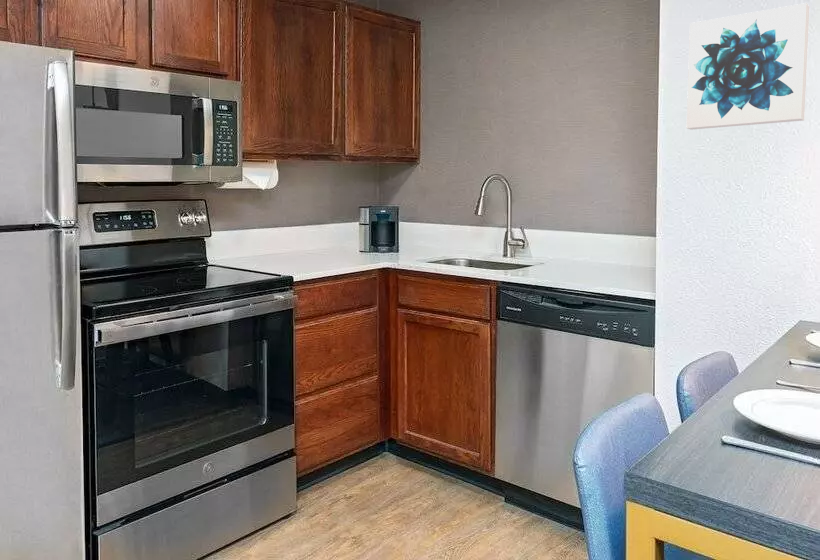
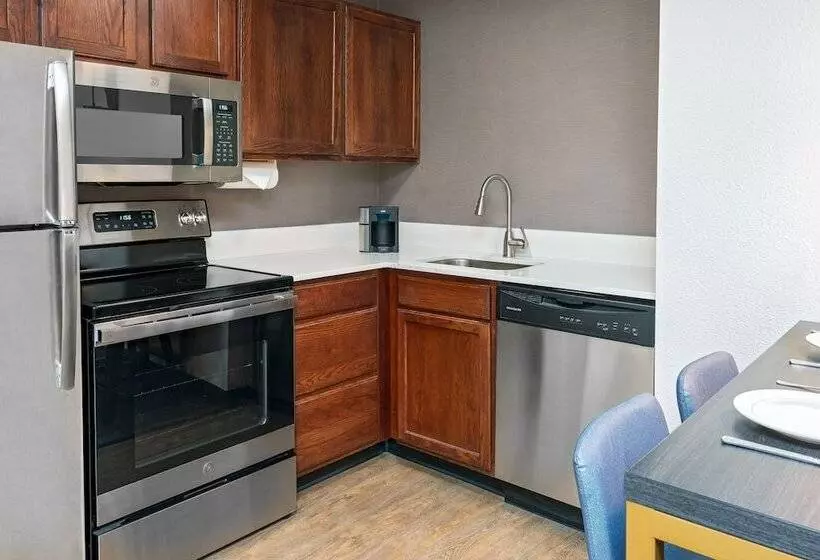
- wall art [685,2,810,131]
